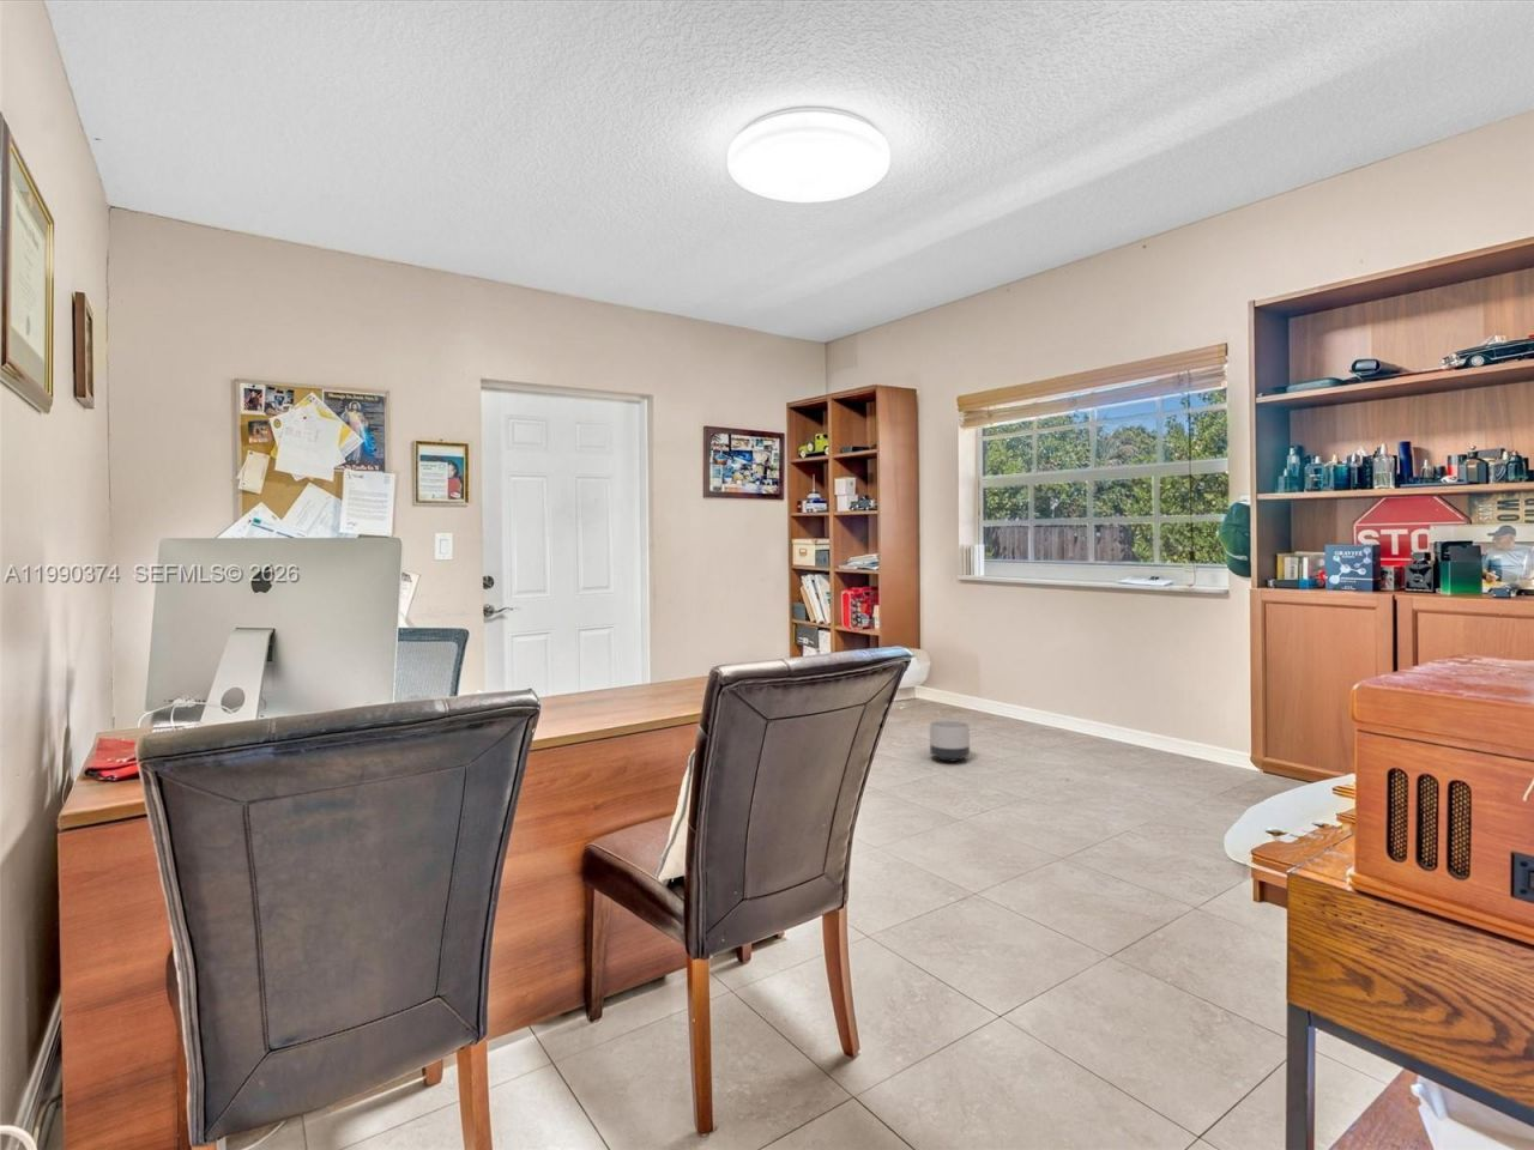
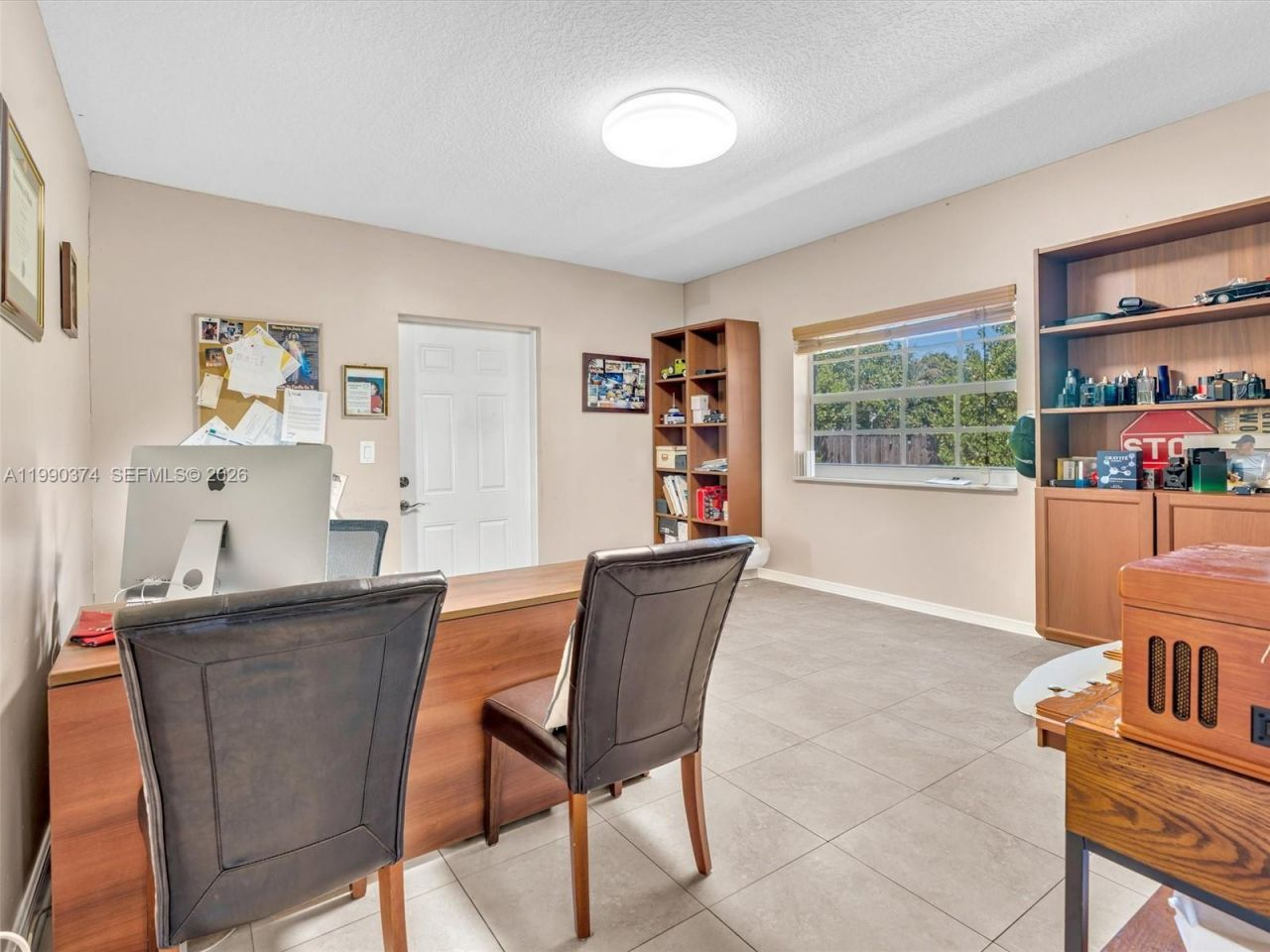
- planter [929,719,971,763]
